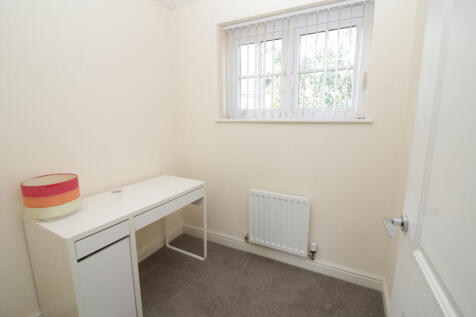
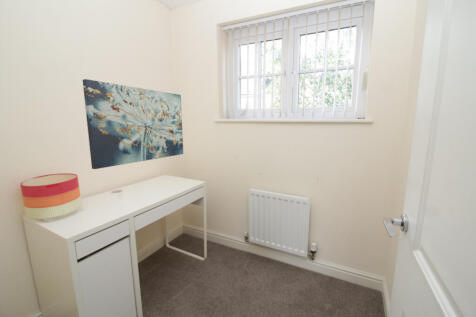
+ wall art [82,78,184,170]
